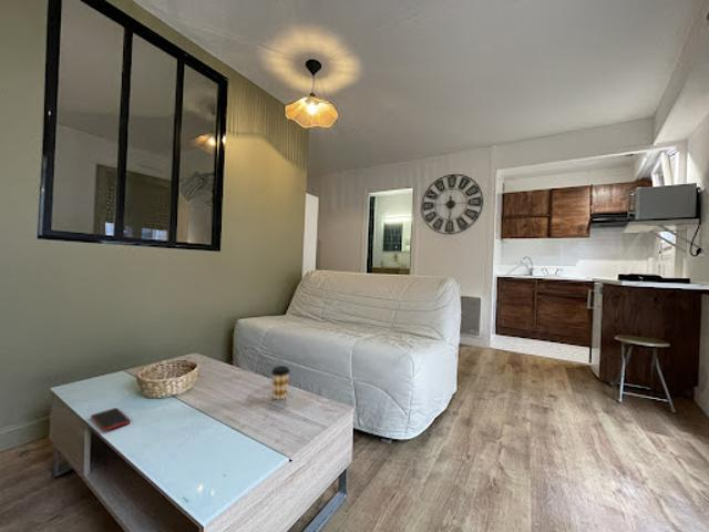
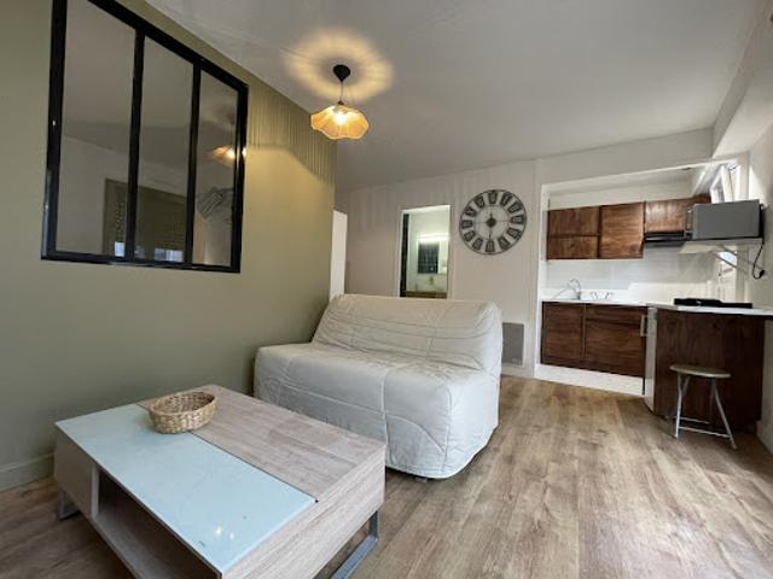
- cell phone [90,407,131,432]
- coffee cup [270,365,291,400]
